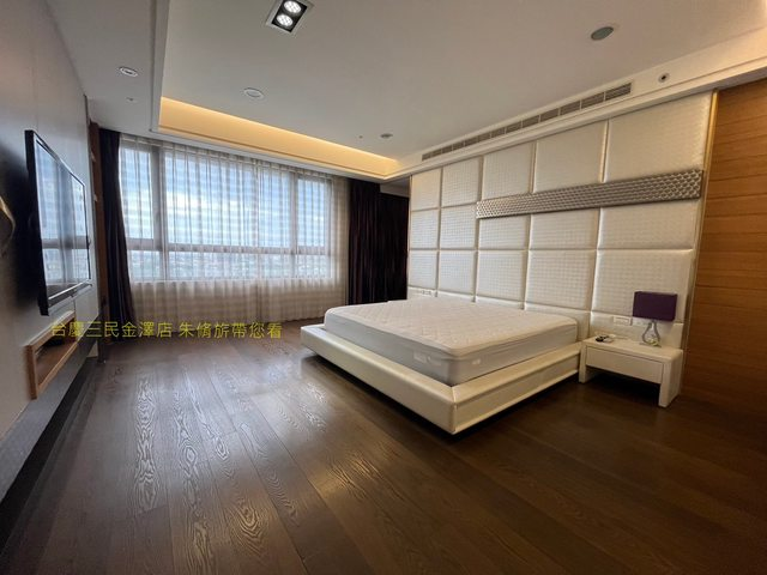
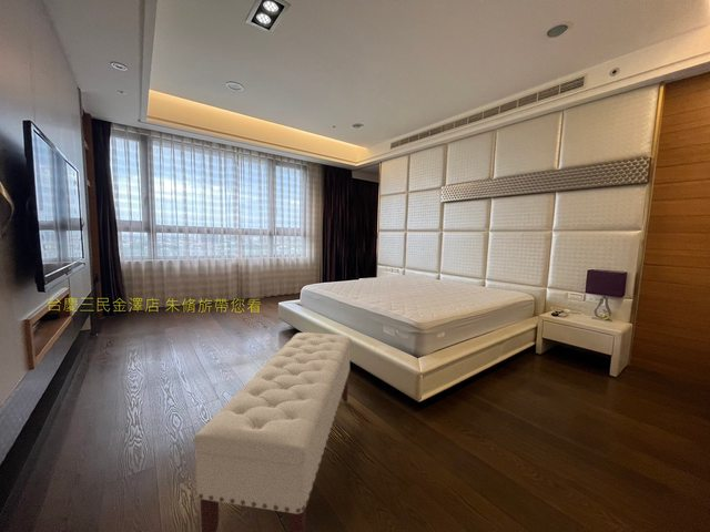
+ bench [192,331,353,532]
